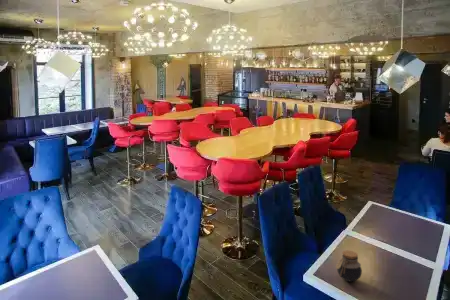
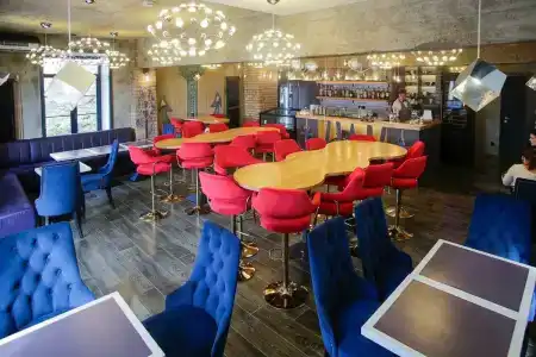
- jar [335,250,363,283]
